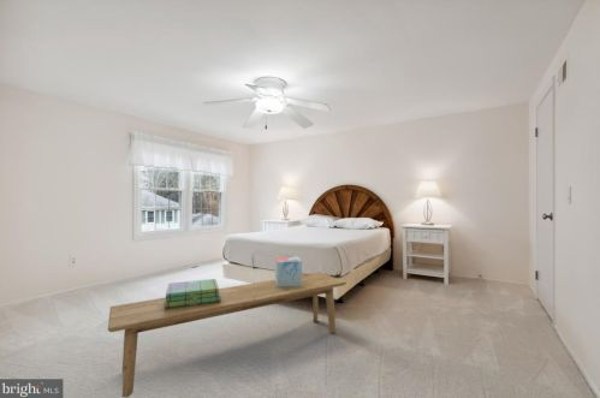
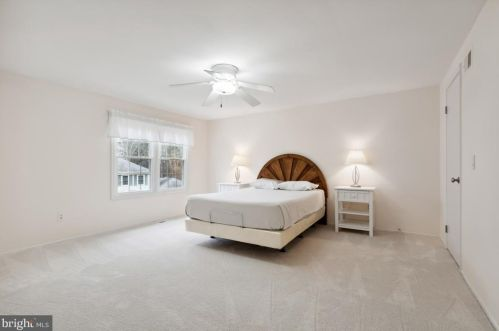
- decorative box [274,255,303,286]
- stack of books [165,278,221,309]
- bench [107,272,347,398]
